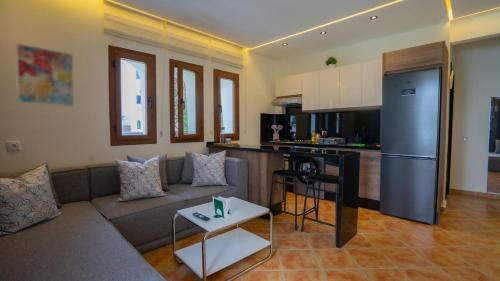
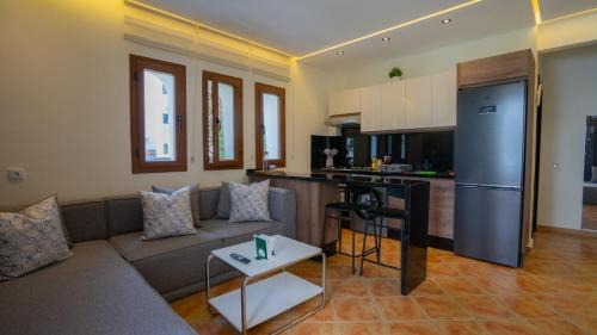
- wall art [15,42,75,108]
